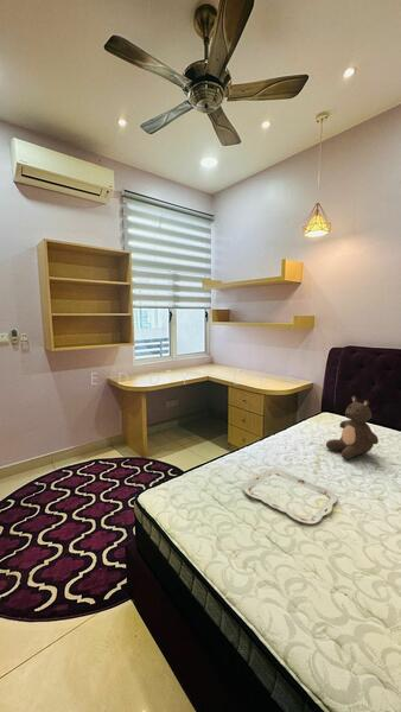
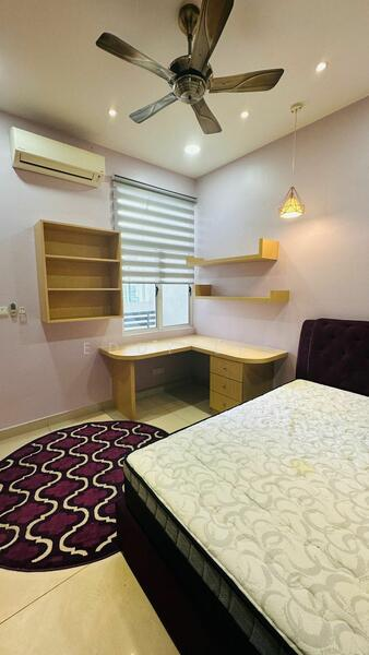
- teddy bear [325,395,380,460]
- serving tray [242,469,338,526]
